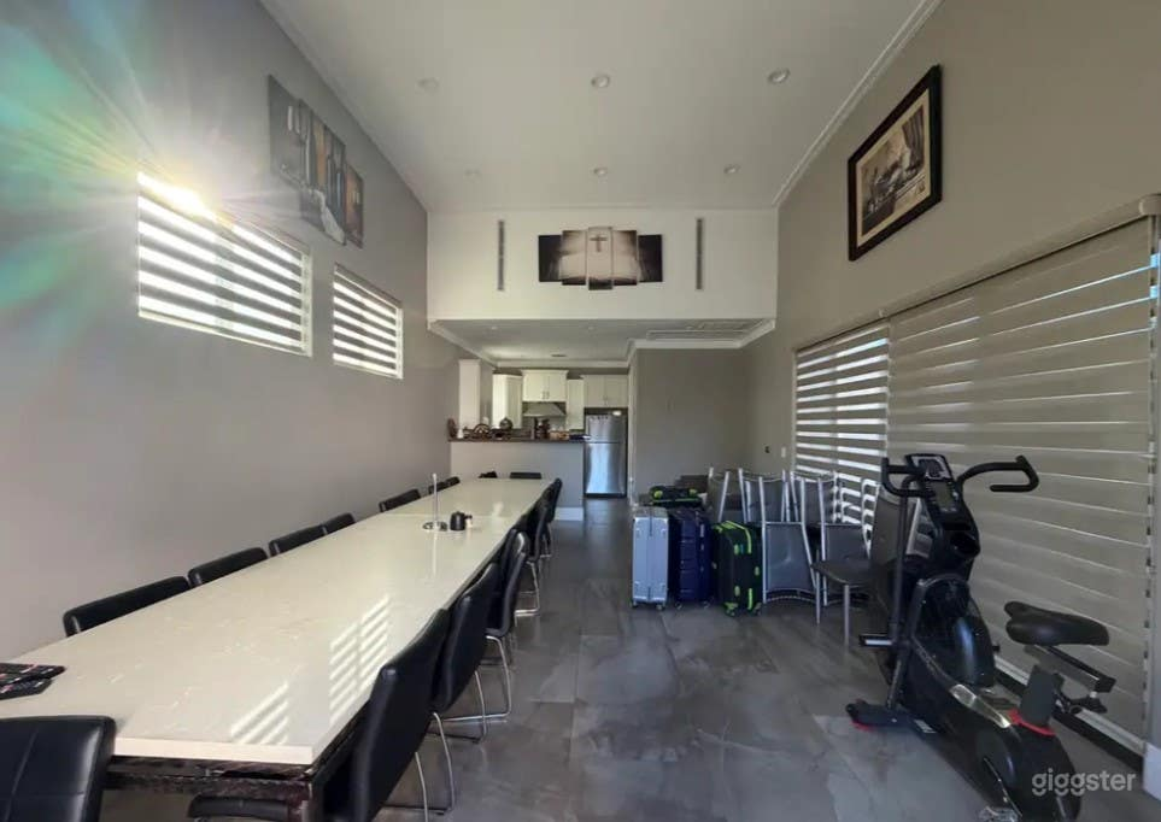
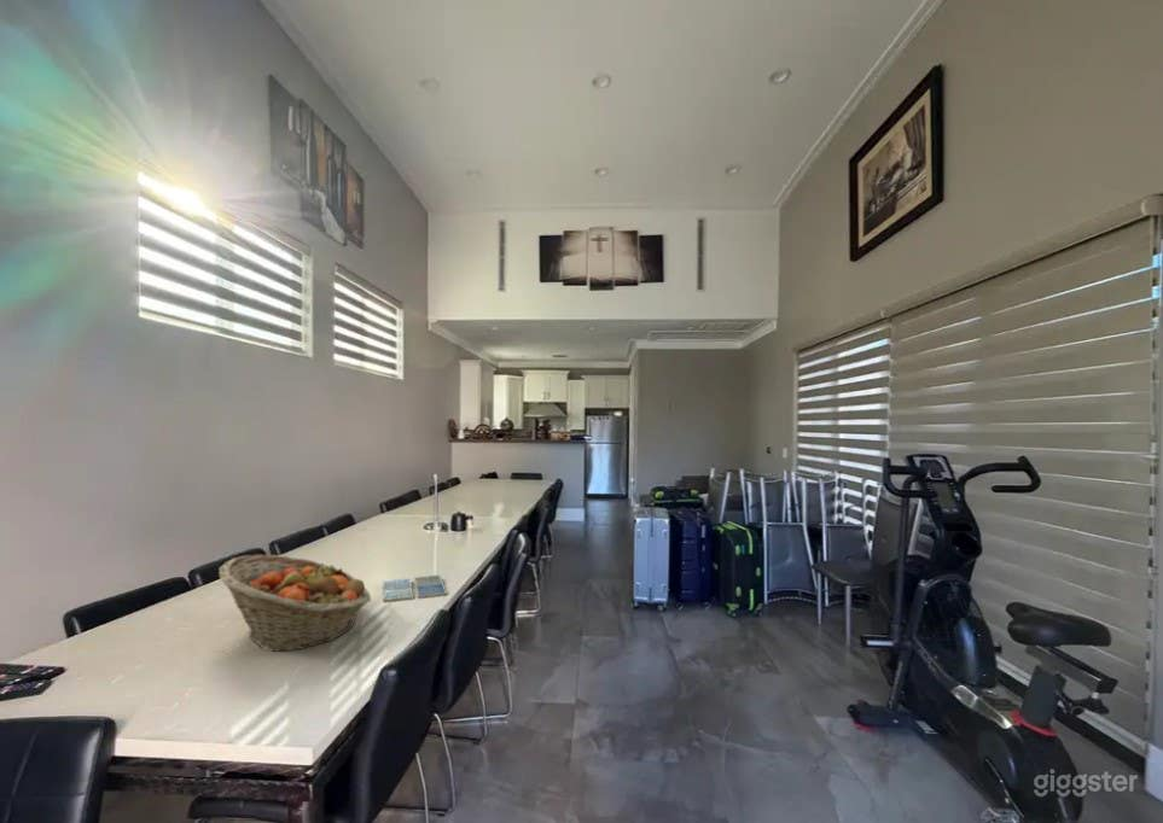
+ drink coaster [382,573,448,603]
+ fruit basket [217,554,372,653]
